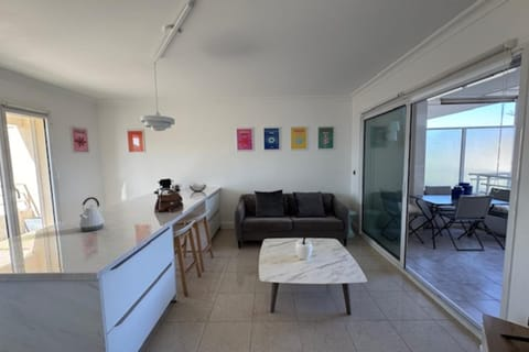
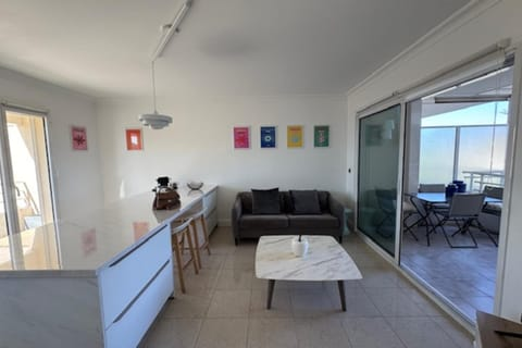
- kettle [78,196,106,232]
